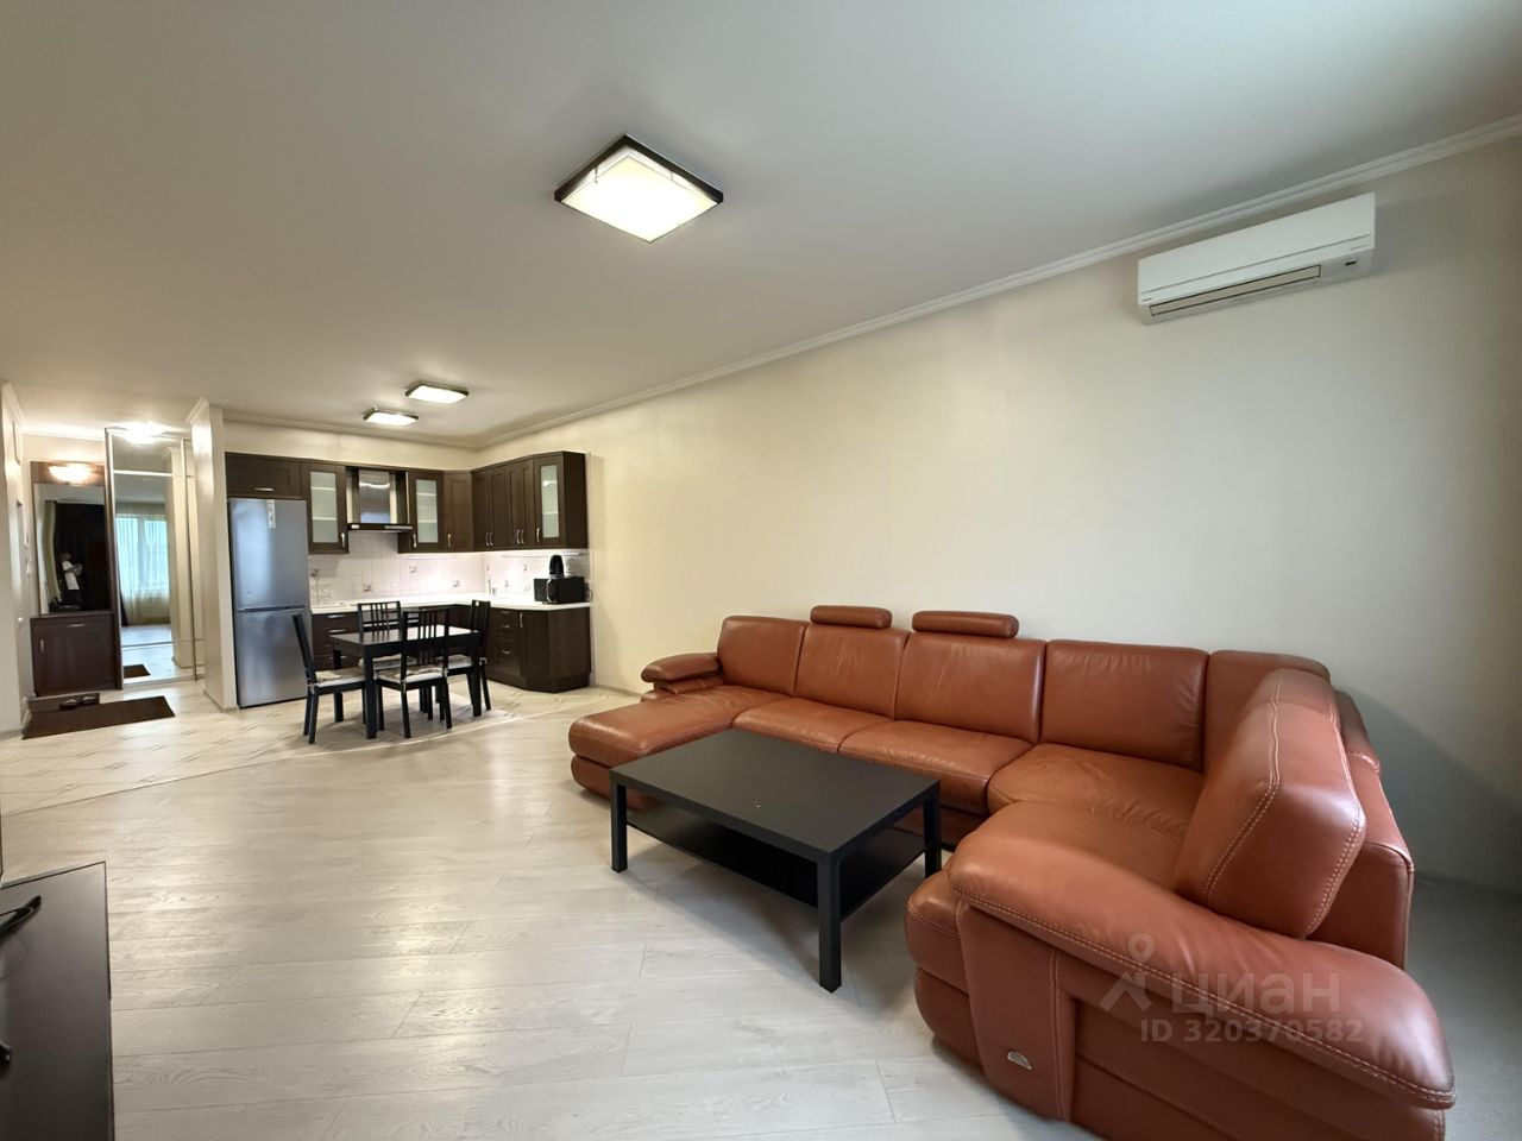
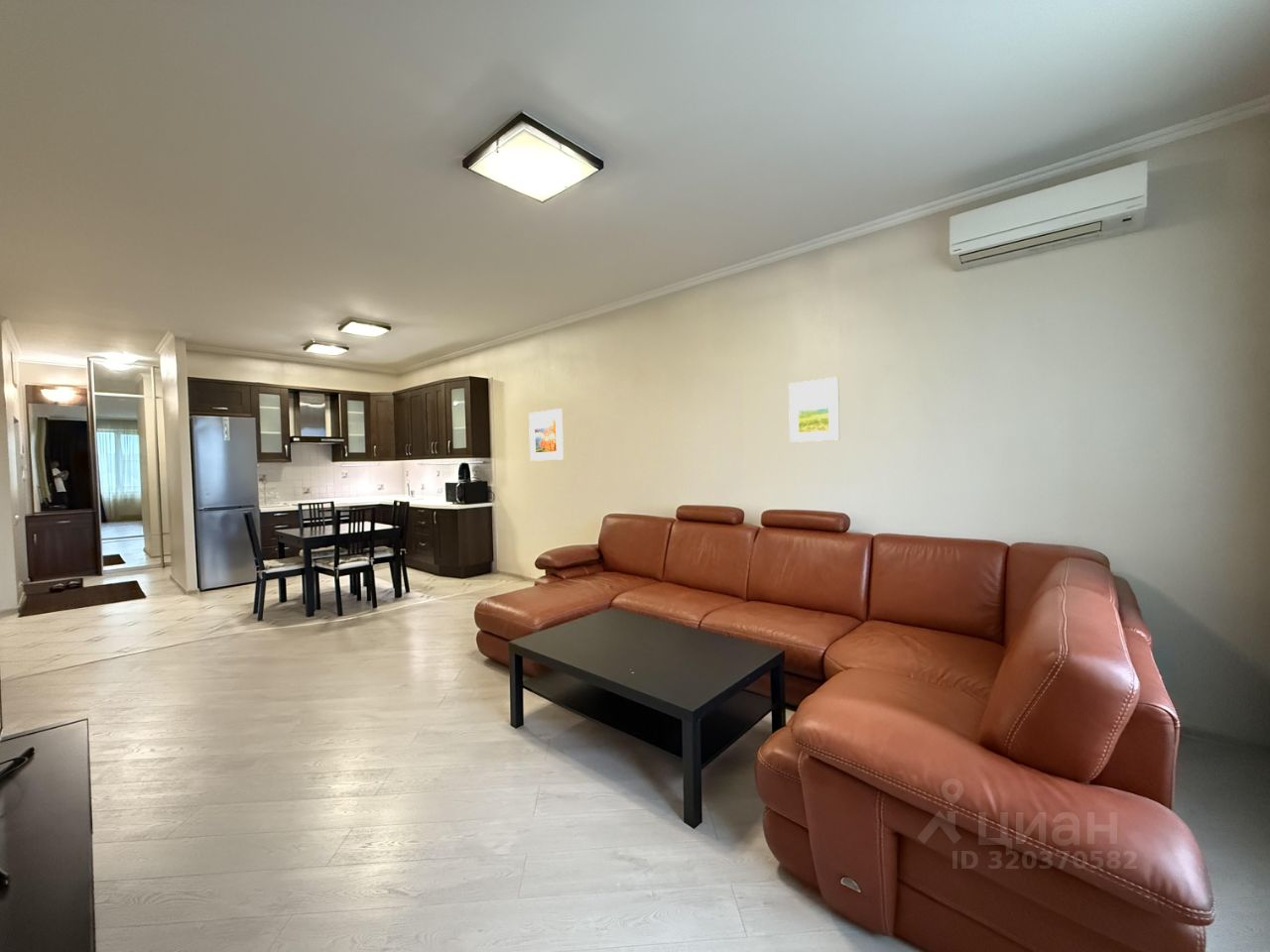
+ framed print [528,408,565,462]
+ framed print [788,376,840,443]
